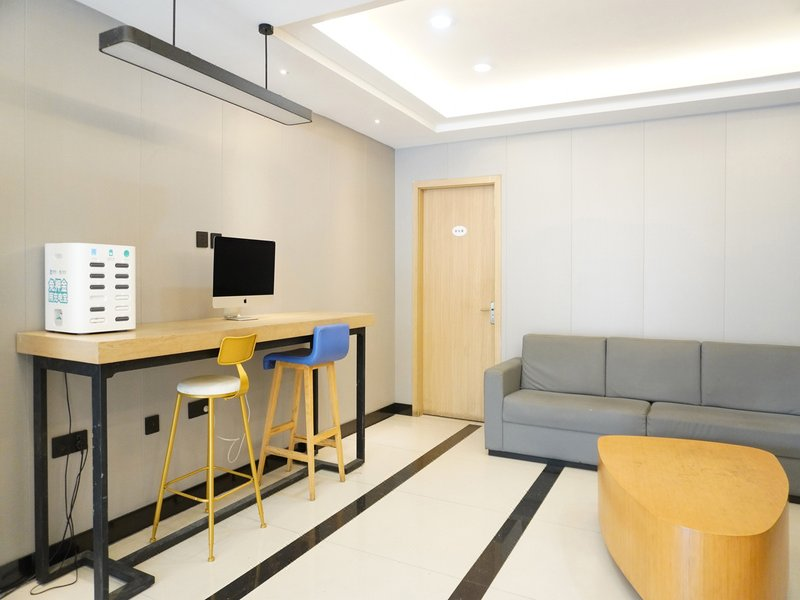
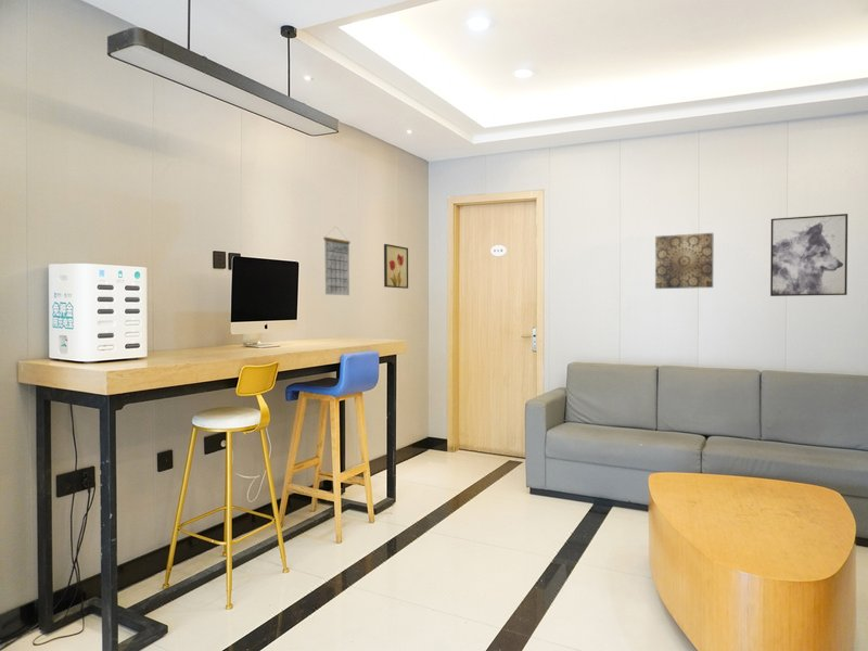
+ calendar [322,225,352,296]
+ wall art [654,232,715,290]
+ wall art [383,243,409,290]
+ wall art [769,213,848,297]
